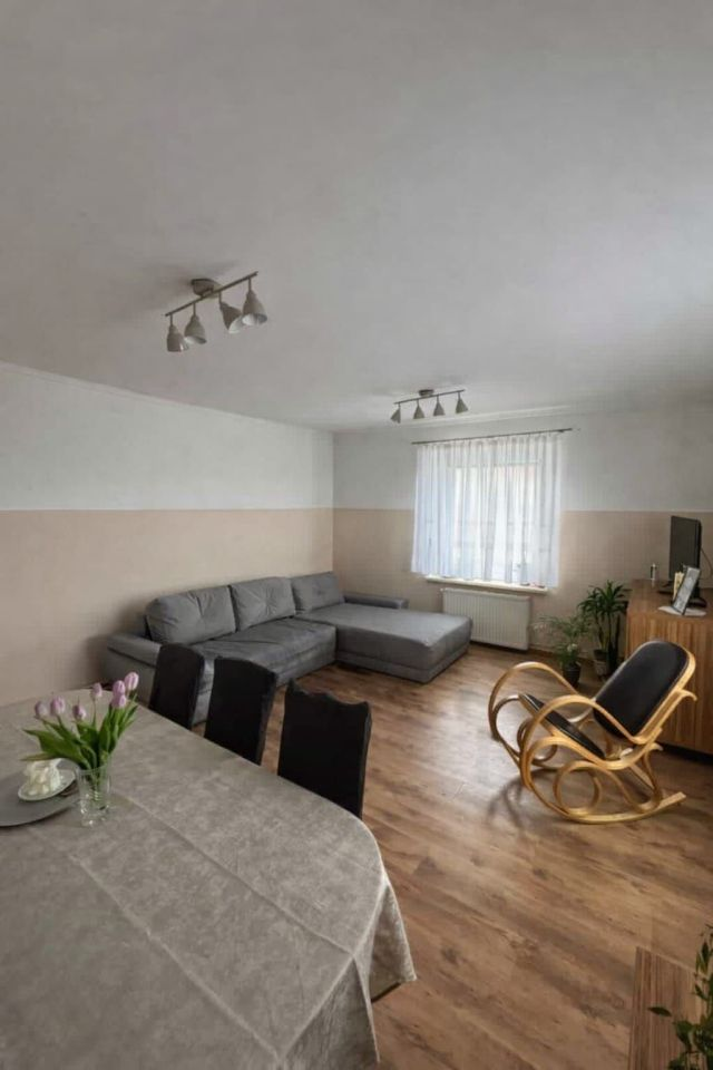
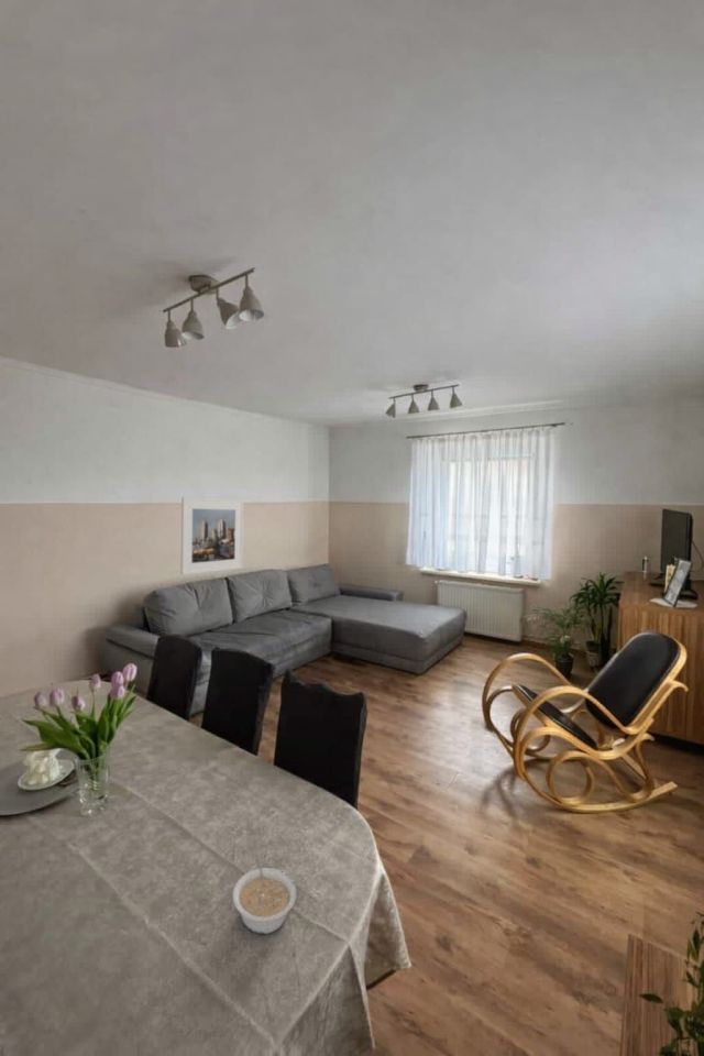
+ legume [232,853,297,935]
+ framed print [179,496,245,576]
